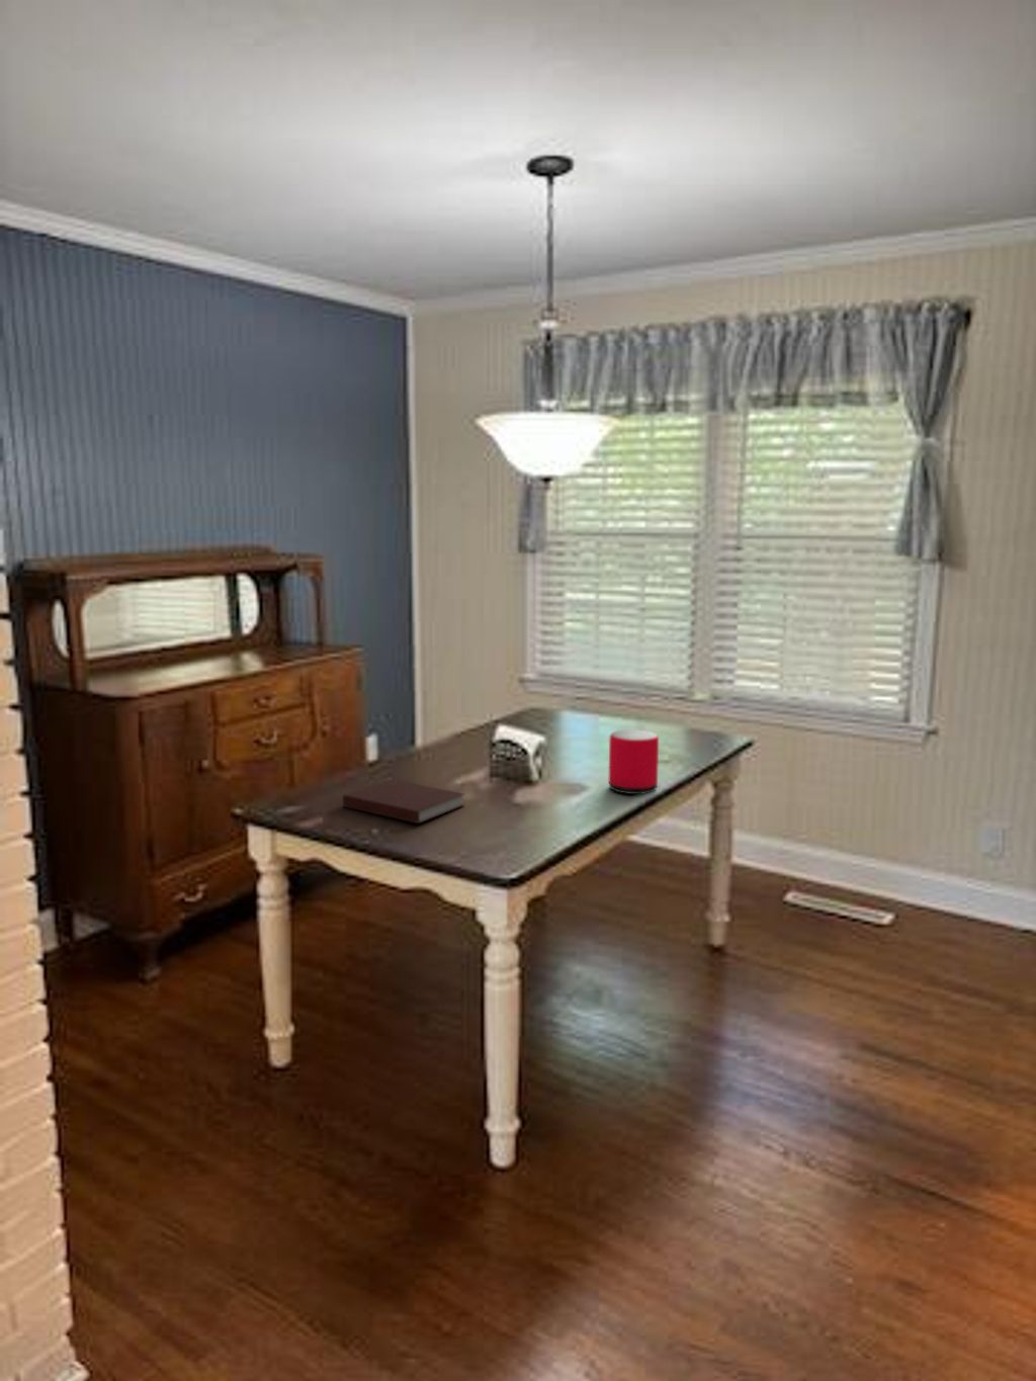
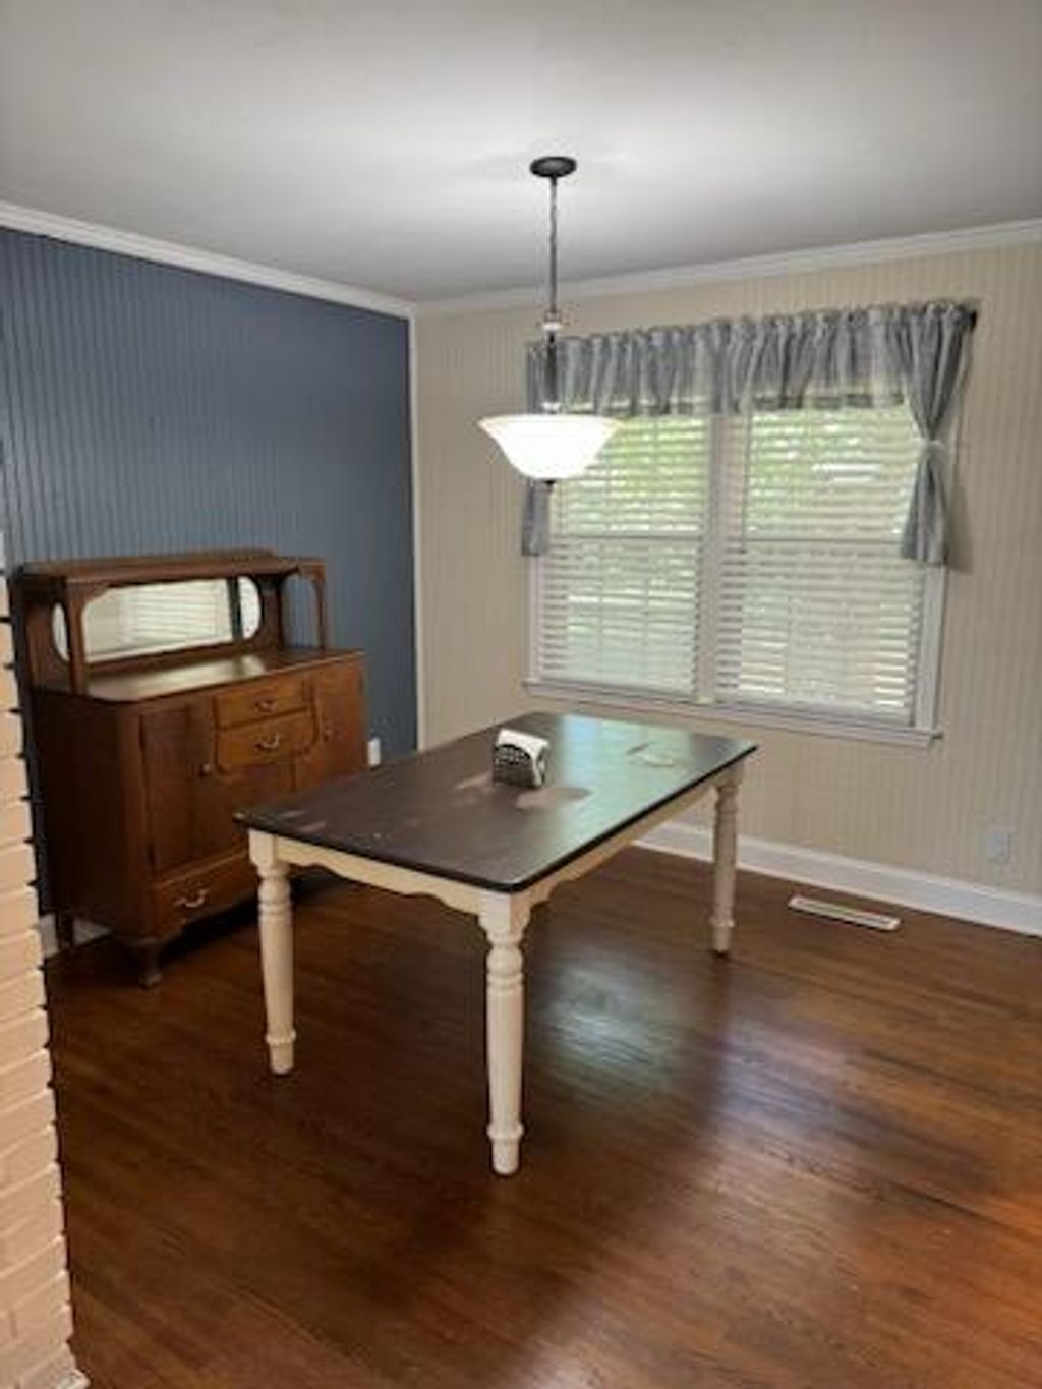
- notebook [342,778,467,825]
- speaker [608,728,659,796]
